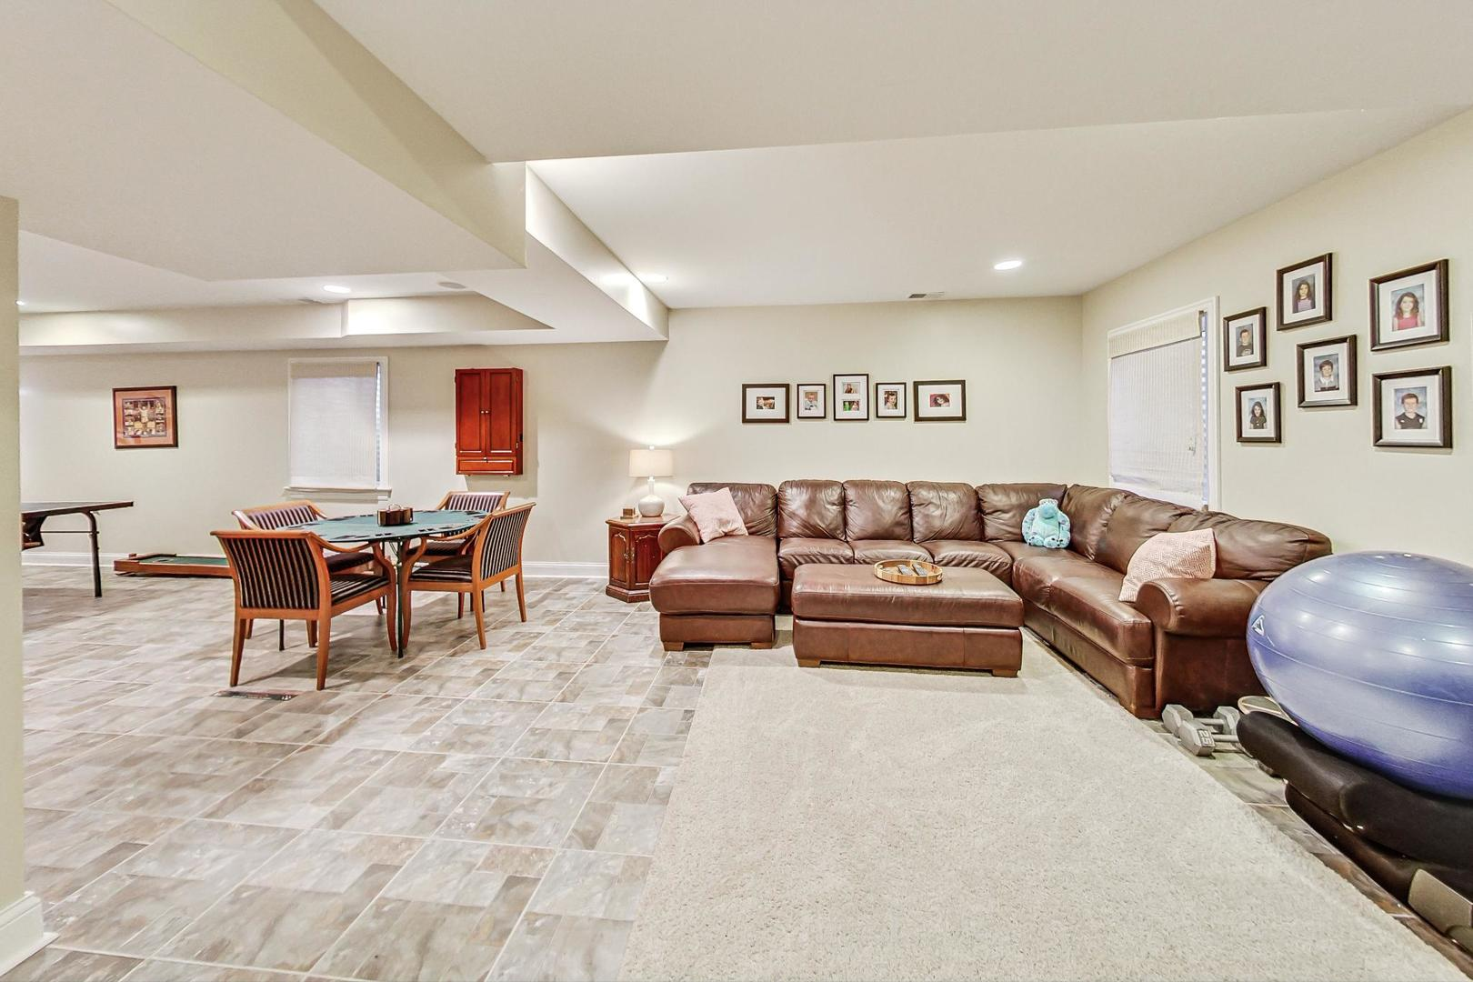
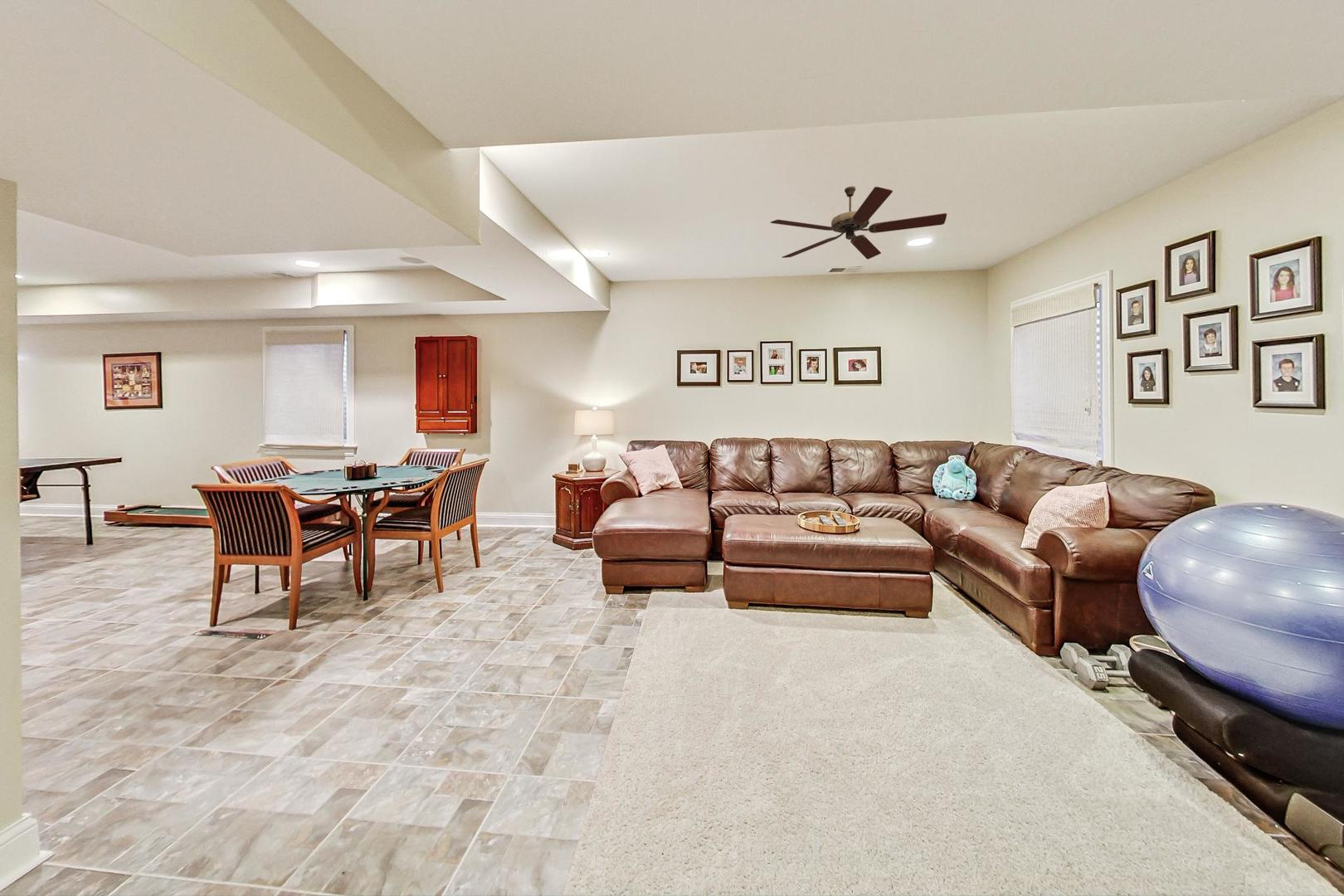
+ ceiling fan [770,186,947,260]
